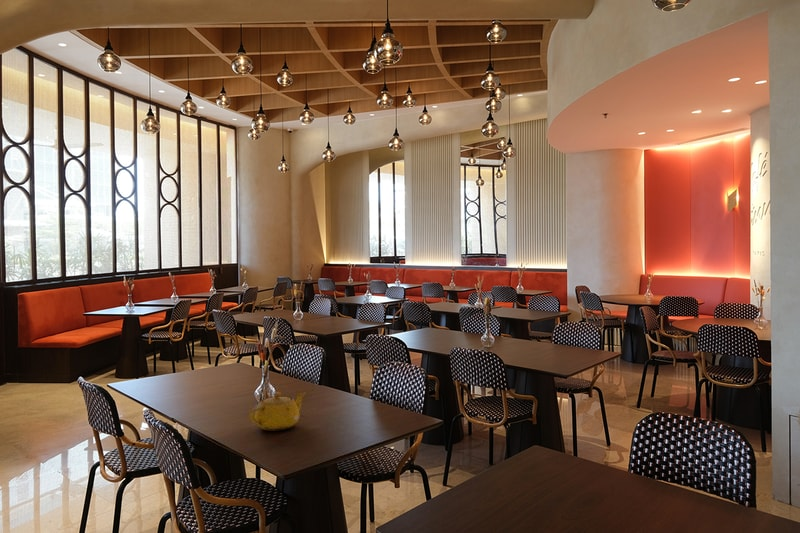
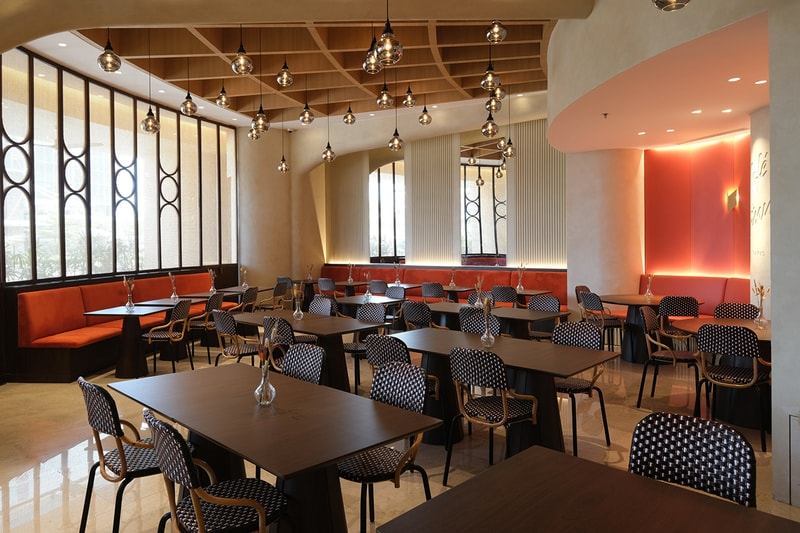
- teapot [249,391,306,432]
